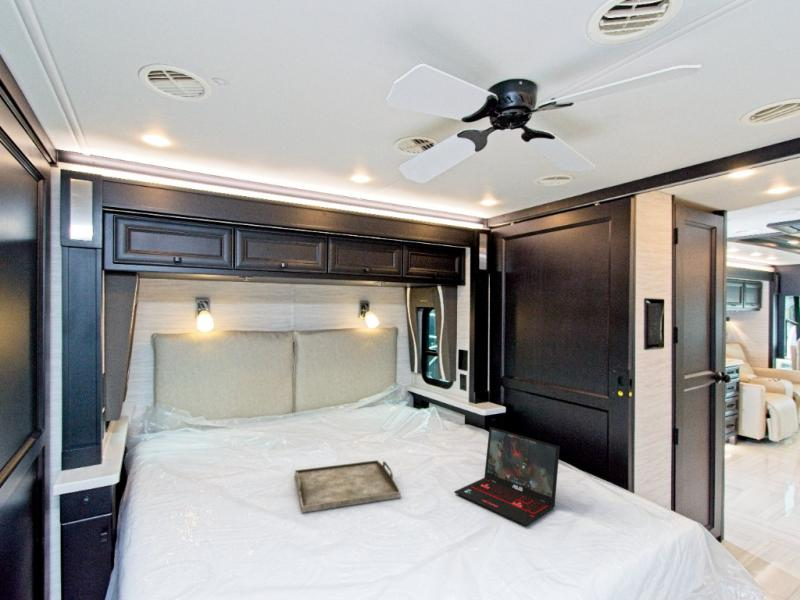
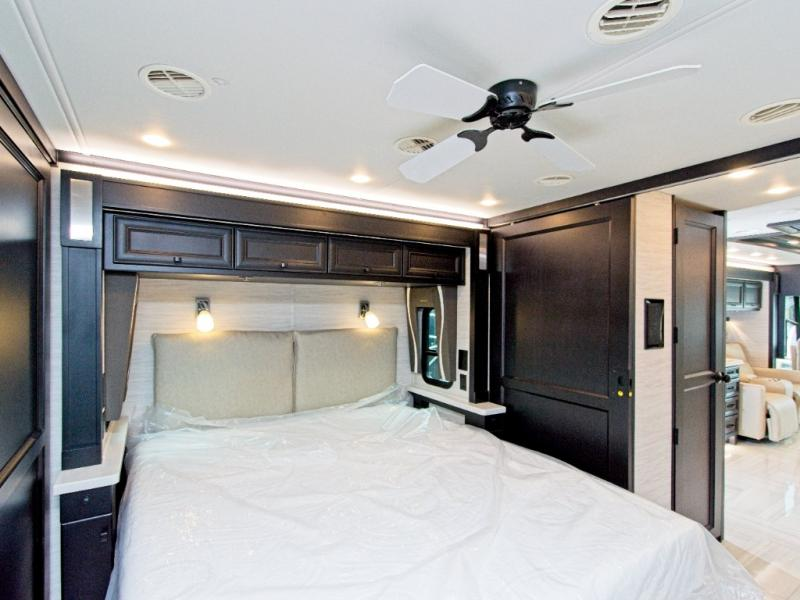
- laptop [453,426,561,527]
- serving tray [294,459,401,514]
